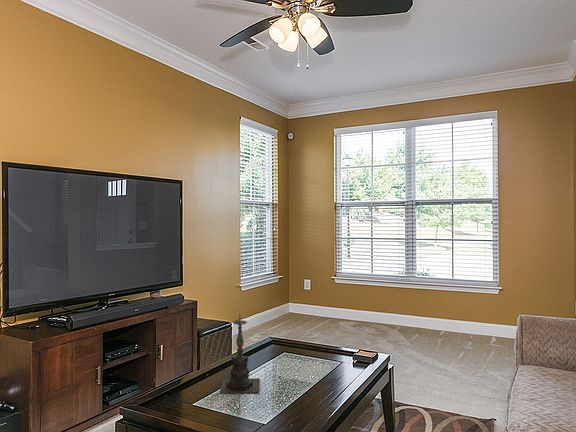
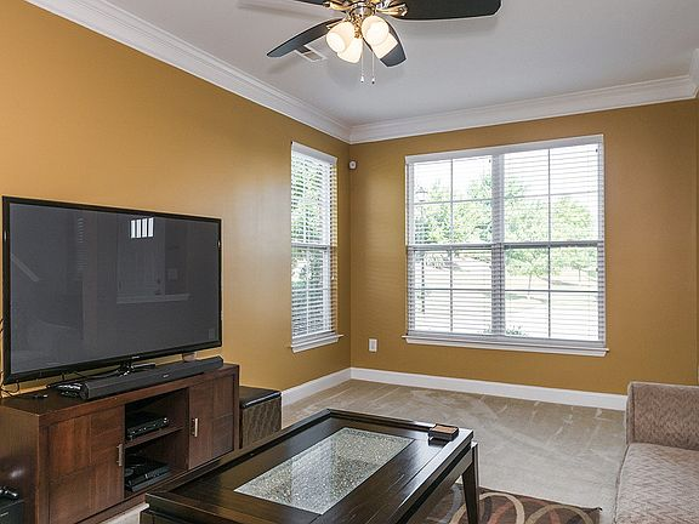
- candle holder [219,314,261,394]
